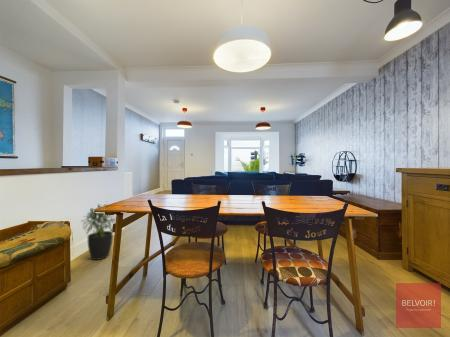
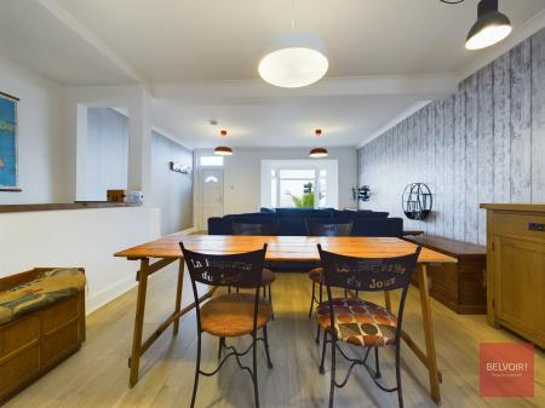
- potted plant [81,203,116,261]
